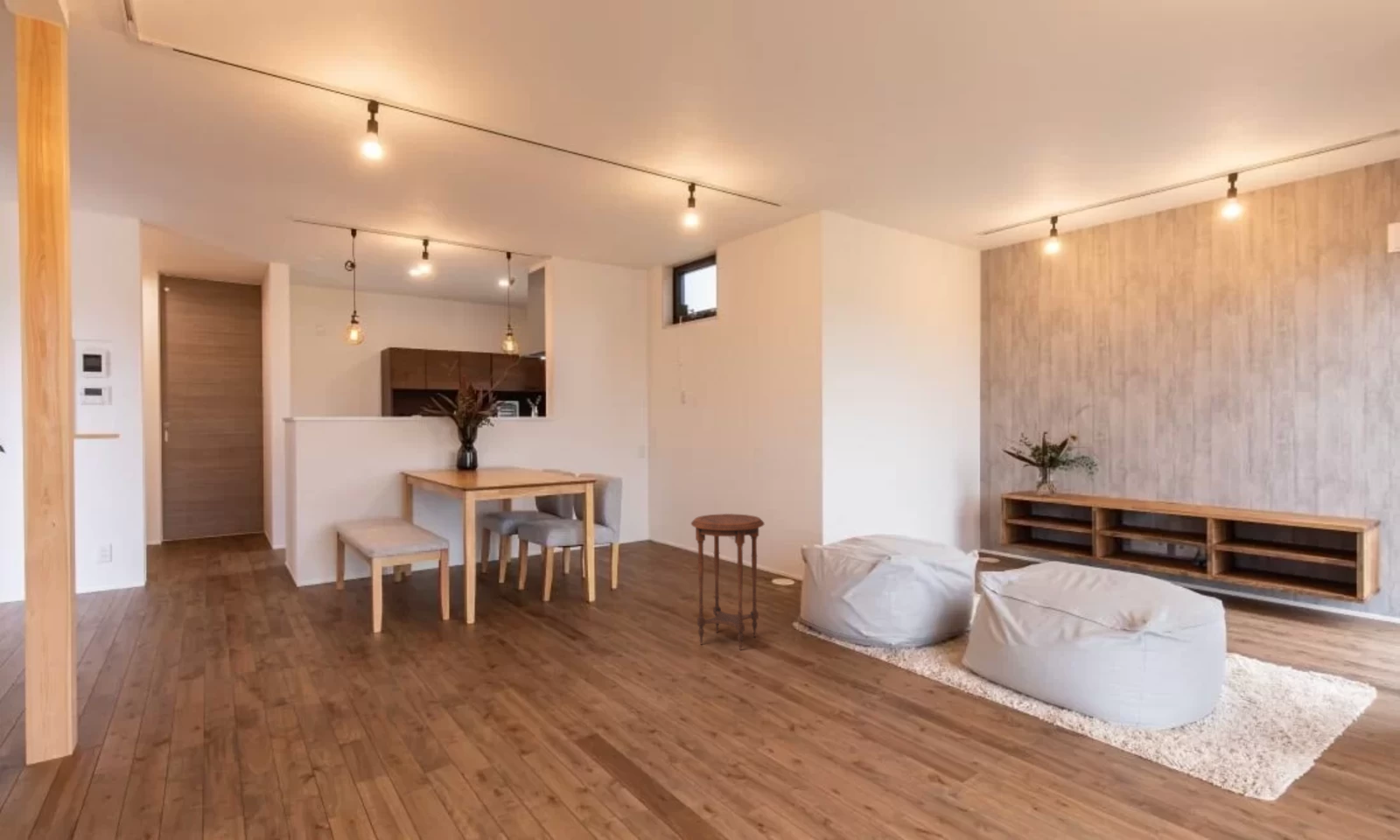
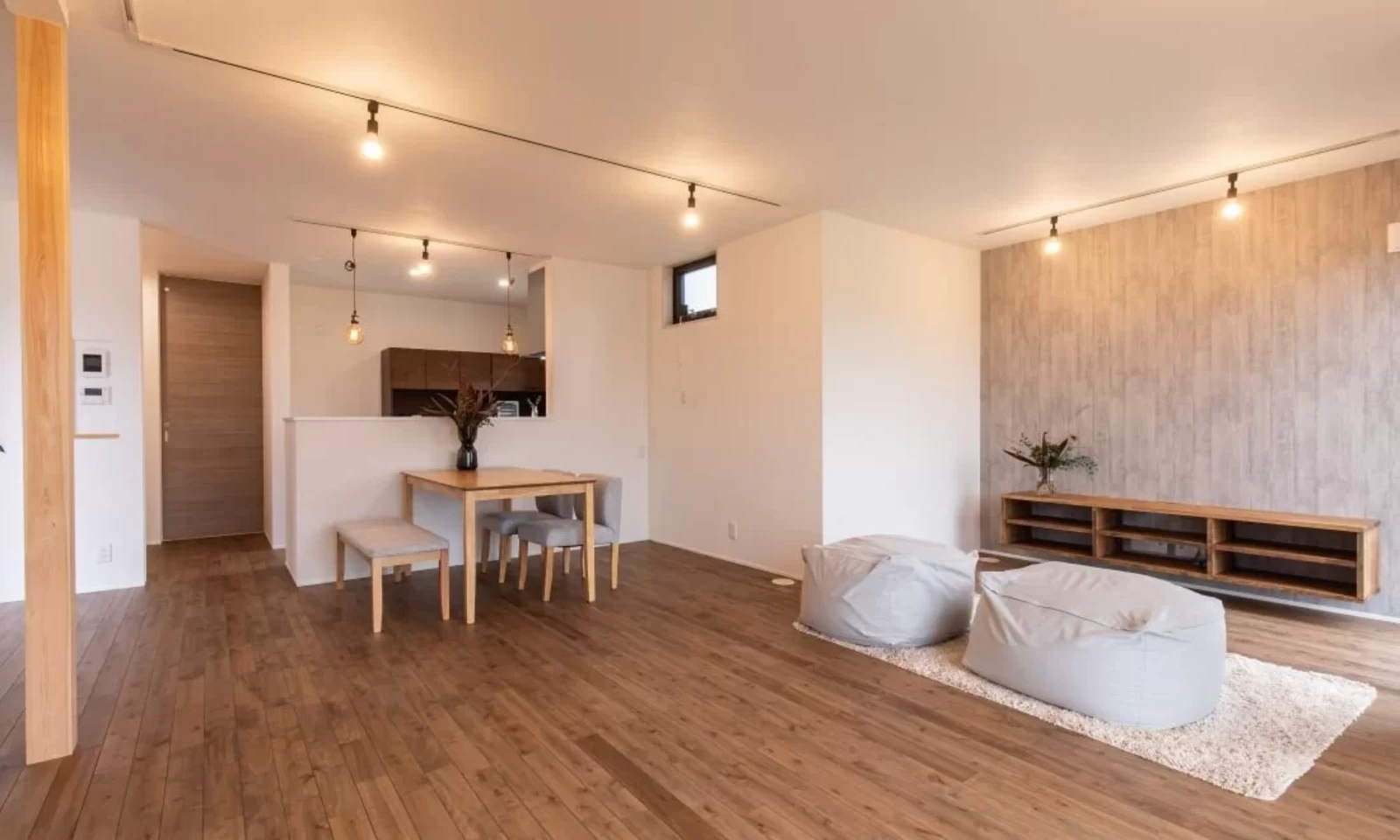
- side table [690,513,766,651]
